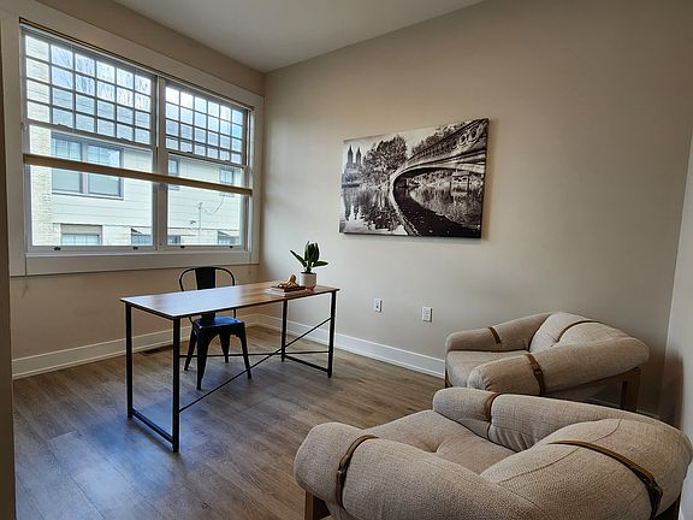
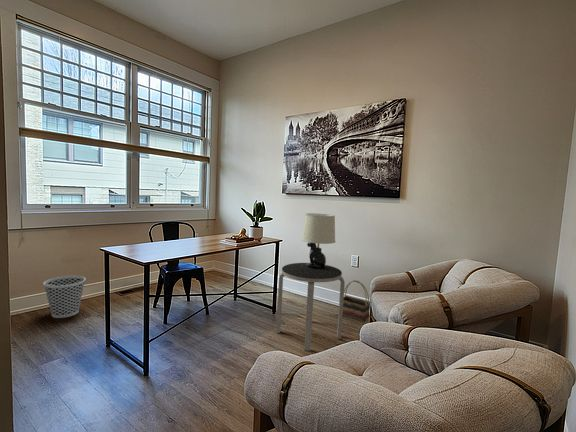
+ wastebasket [43,275,87,319]
+ table lamp [301,212,336,268]
+ basket [343,279,371,322]
+ side table [276,262,346,352]
